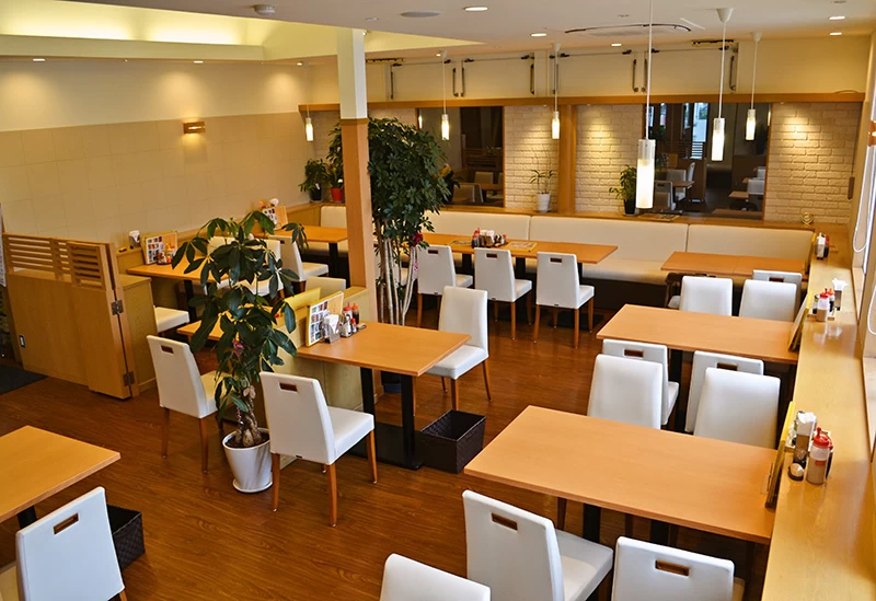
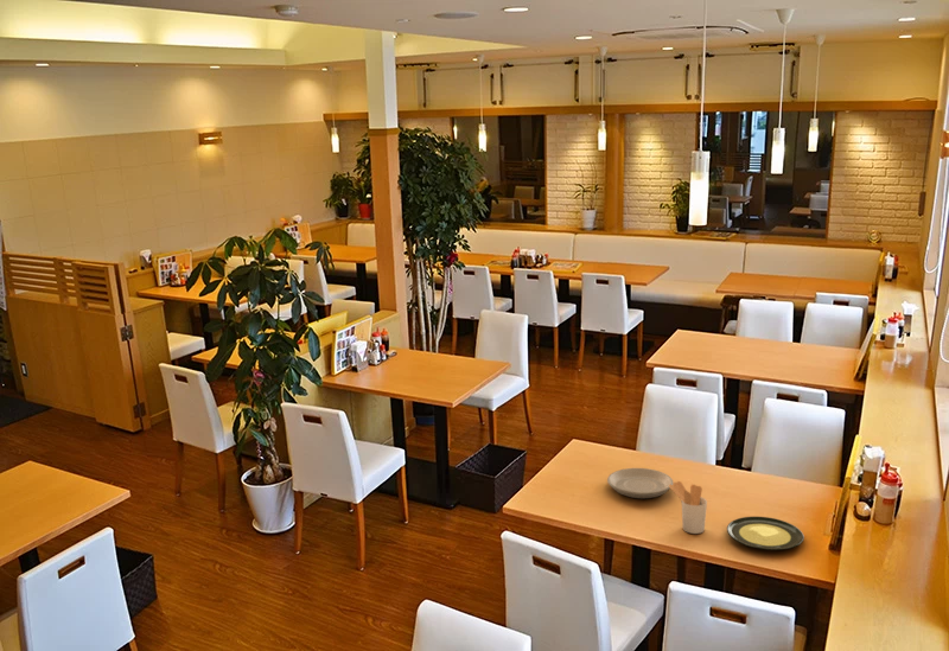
+ utensil holder [669,480,708,535]
+ plate [606,467,674,499]
+ plate [726,516,805,551]
